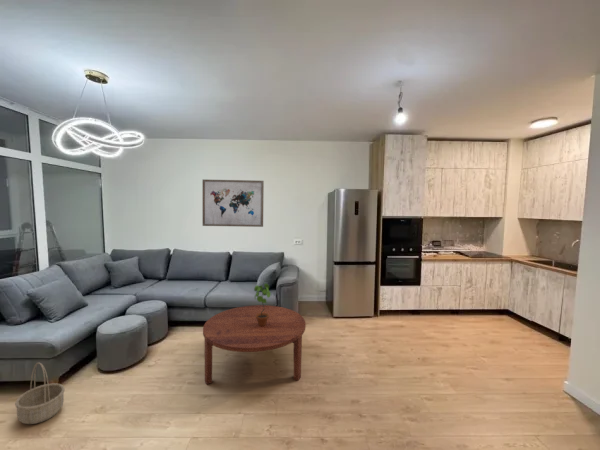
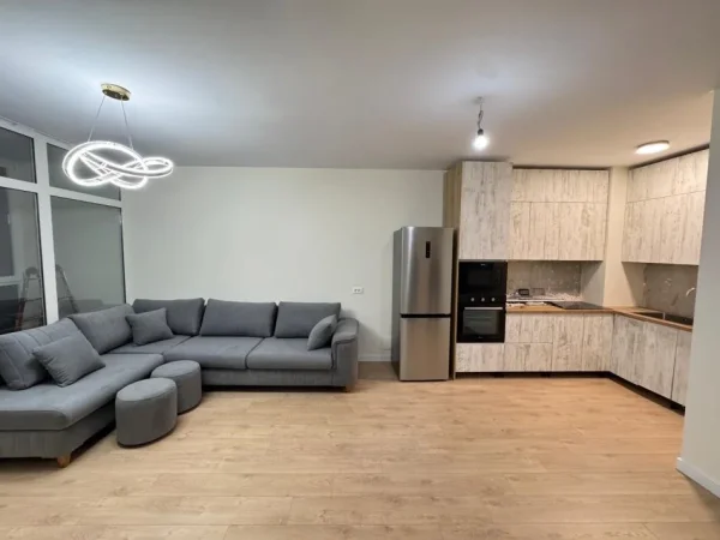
- basket [14,362,66,425]
- wall art [202,179,265,228]
- coffee table [202,304,307,385]
- potted plant [253,283,272,326]
